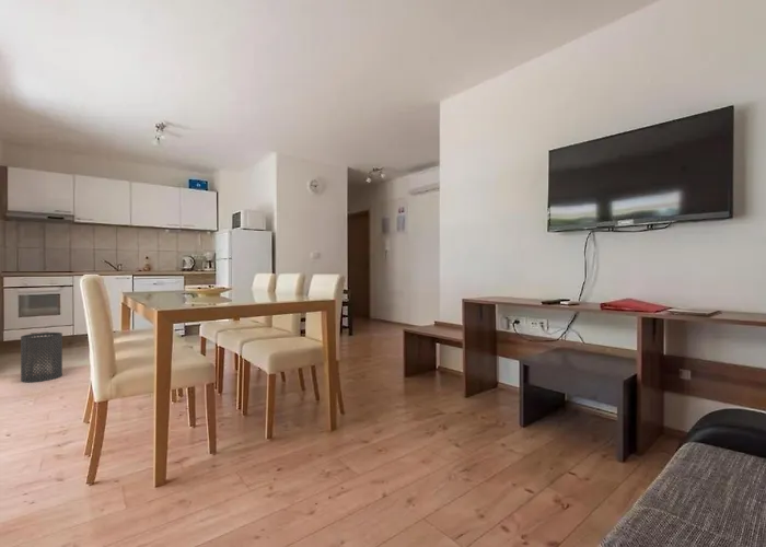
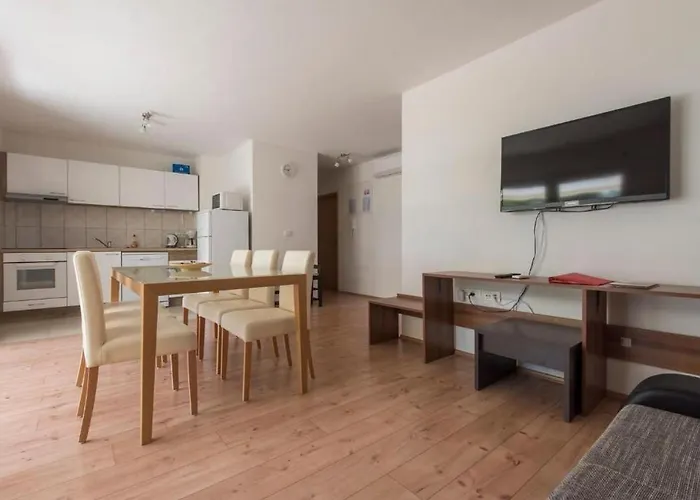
- trash can [20,331,63,383]
